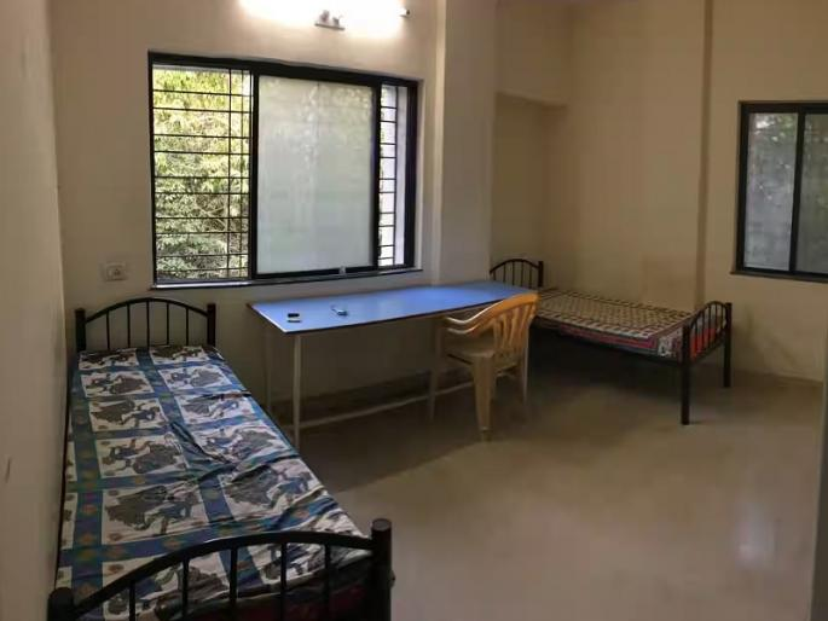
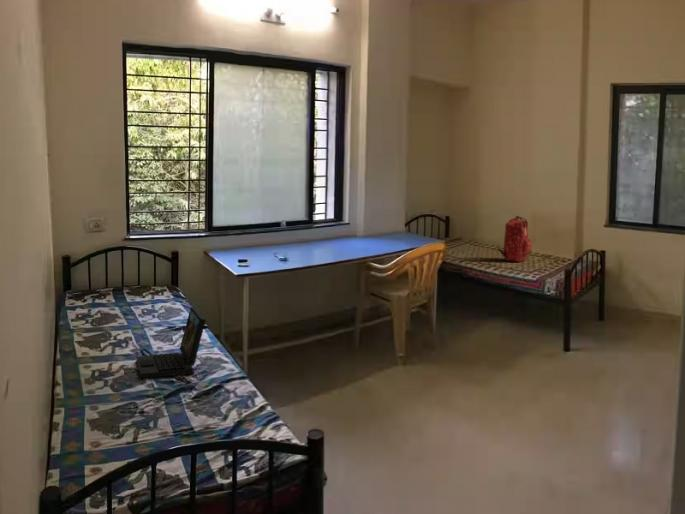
+ laptop [136,306,207,380]
+ backpack [497,215,532,263]
